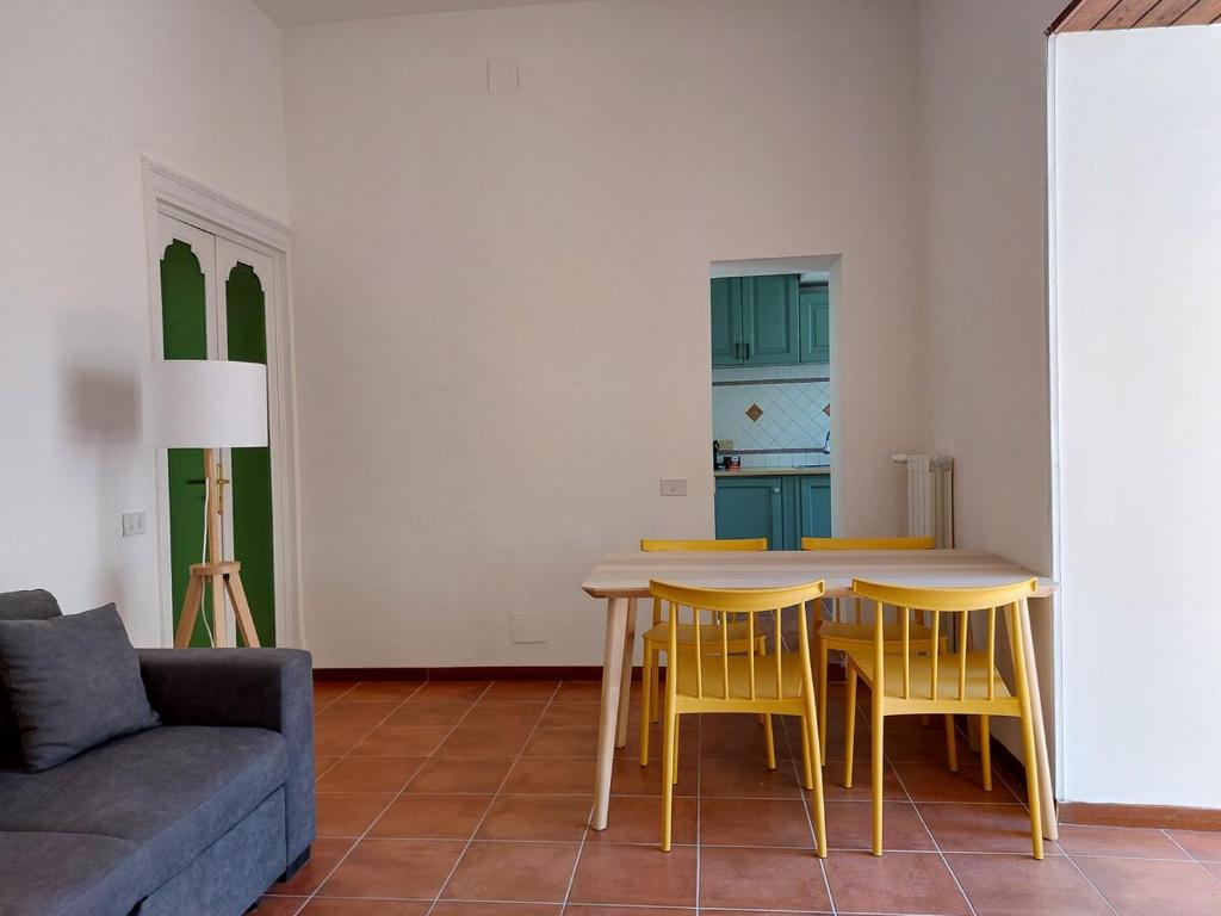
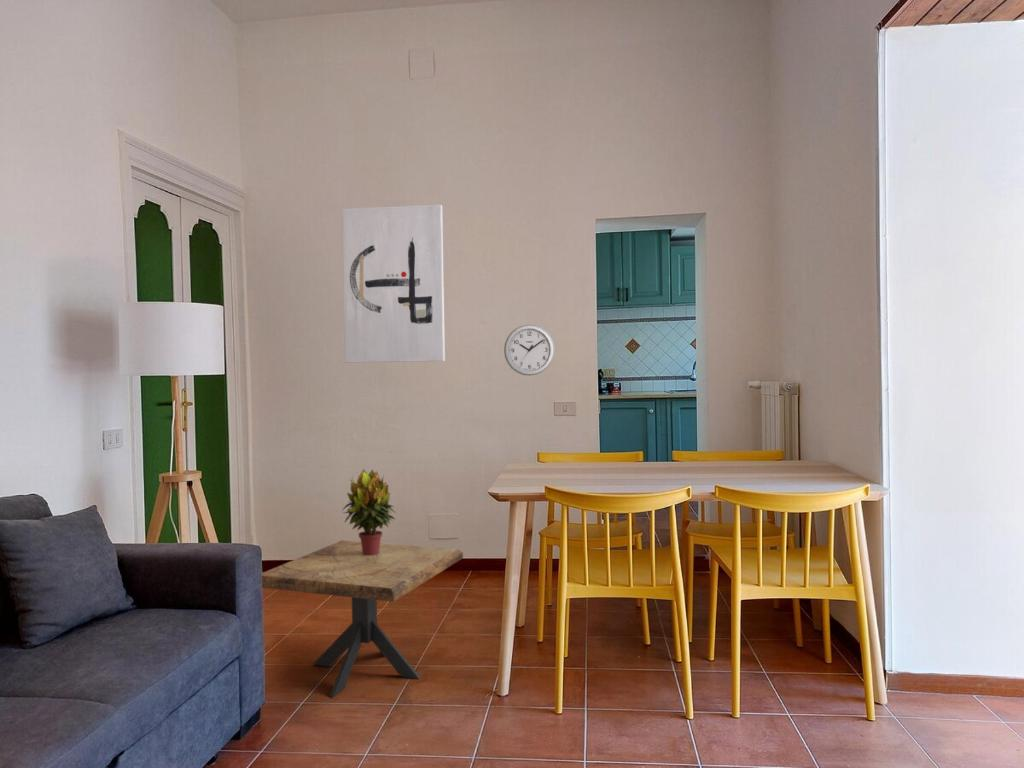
+ potted plant [341,468,397,555]
+ wall clock [503,324,556,377]
+ side table [261,540,464,698]
+ wall art [341,204,446,364]
